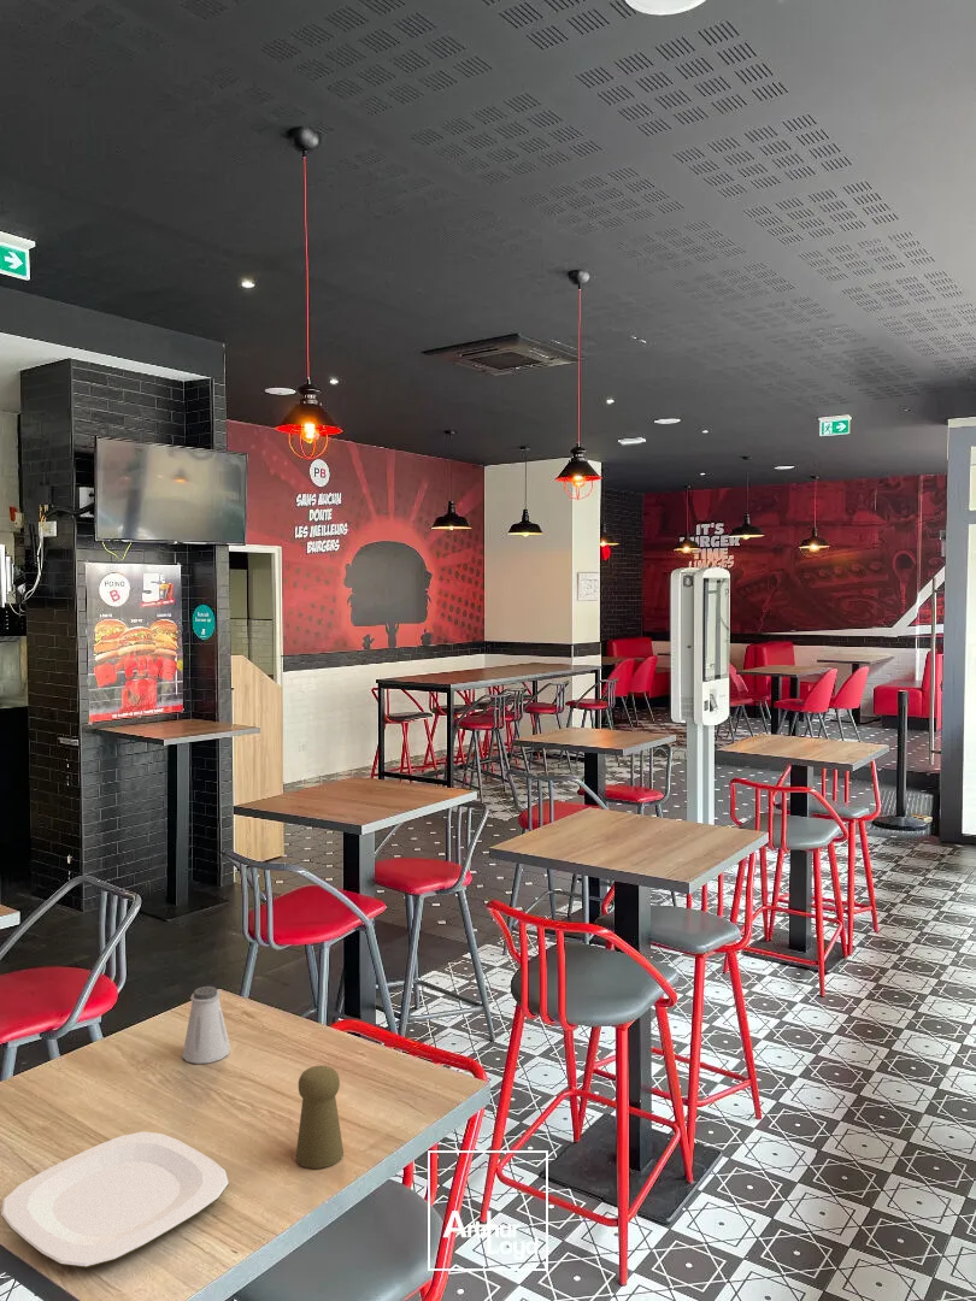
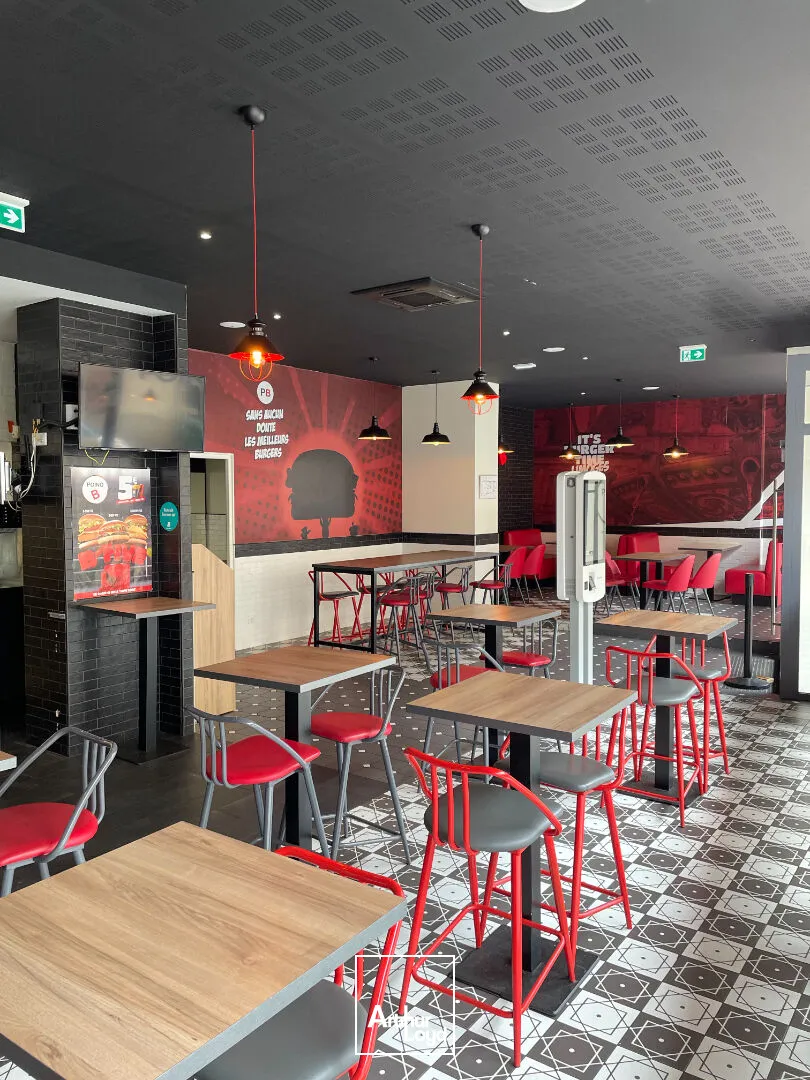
- plate [0,1131,230,1270]
- saltshaker [182,985,231,1065]
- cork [295,1065,345,1170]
